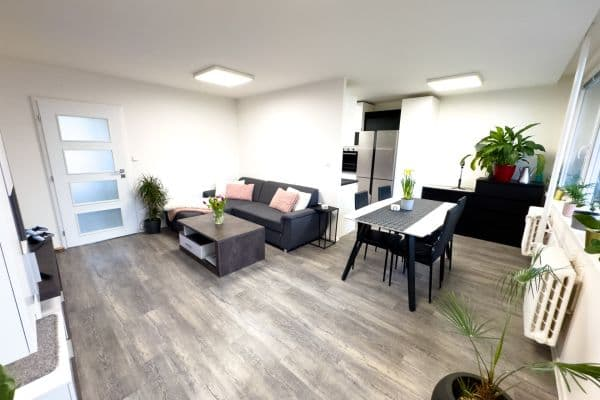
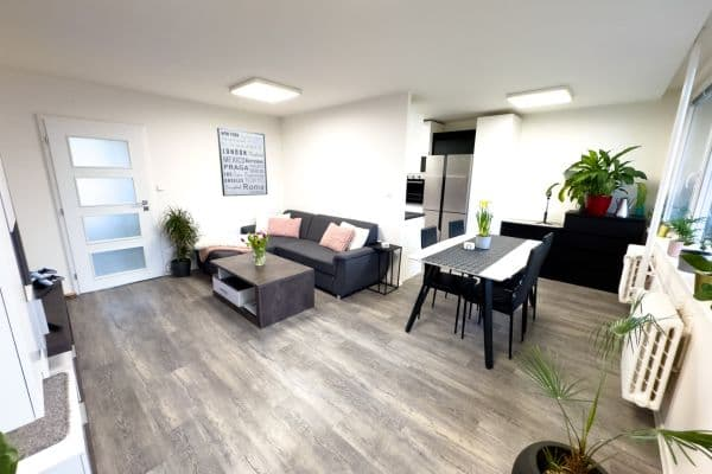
+ wall art [216,127,268,197]
